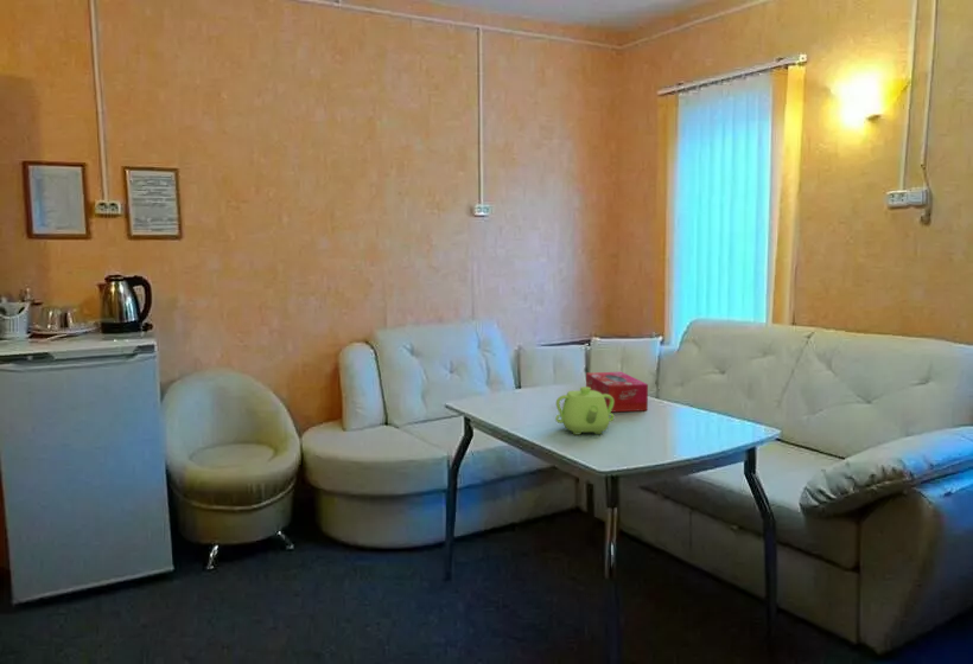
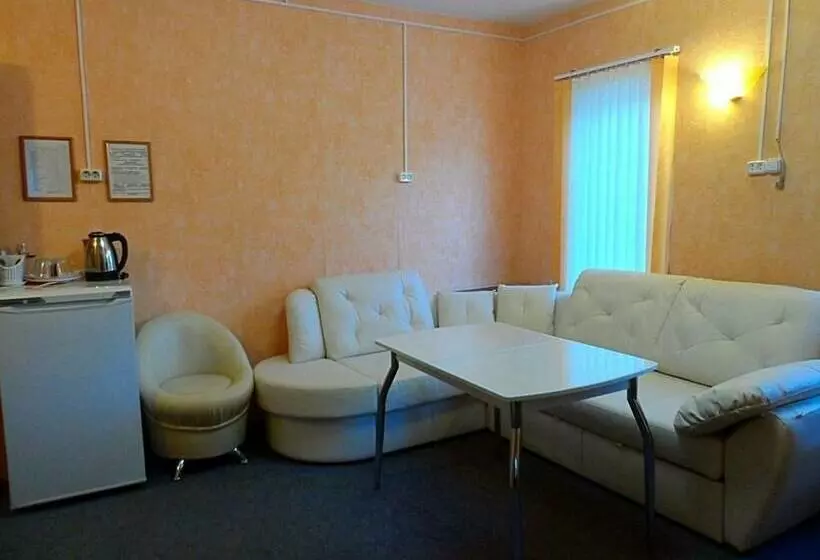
- teapot [554,385,615,436]
- tissue box [585,371,649,413]
